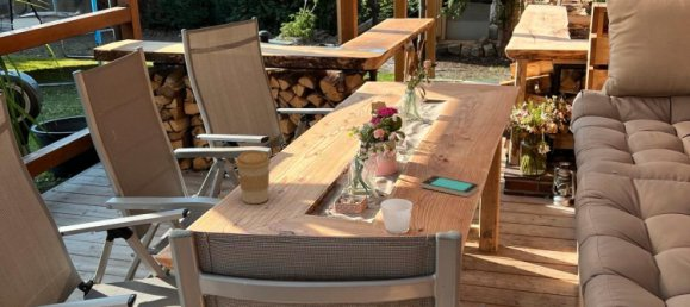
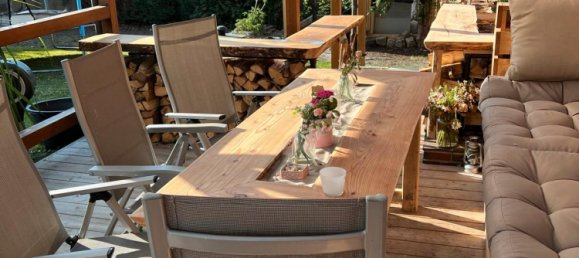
- smartphone [421,175,480,198]
- coffee cup [235,150,272,205]
